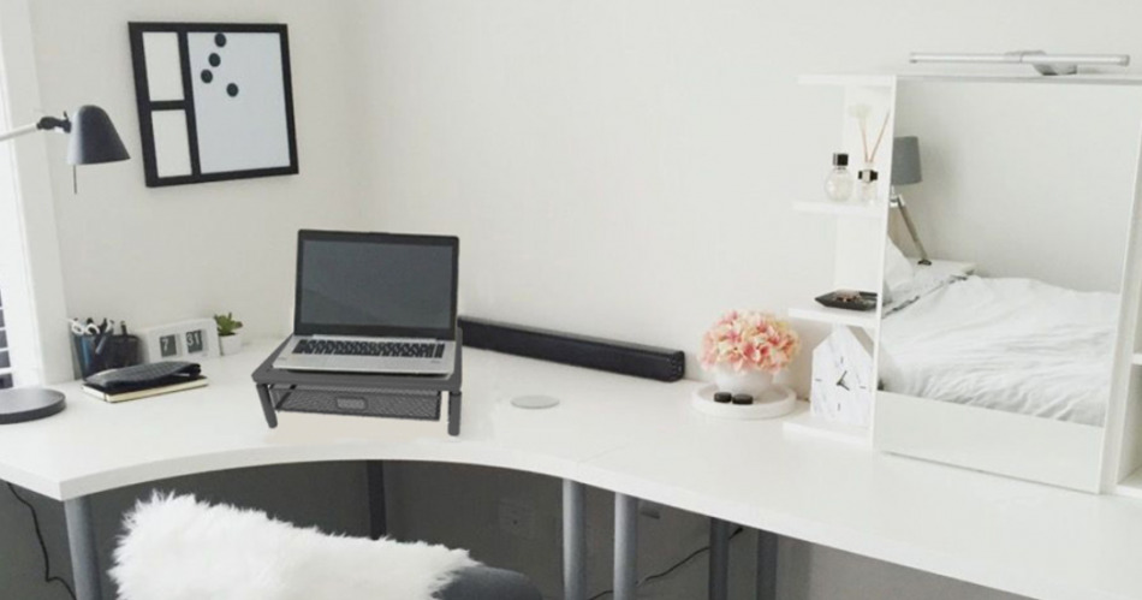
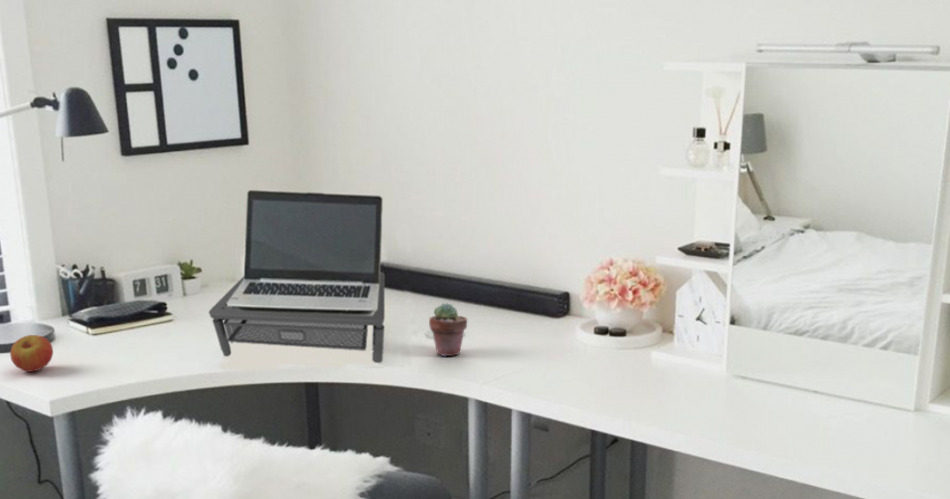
+ potted succulent [428,302,468,357]
+ apple [9,334,54,373]
